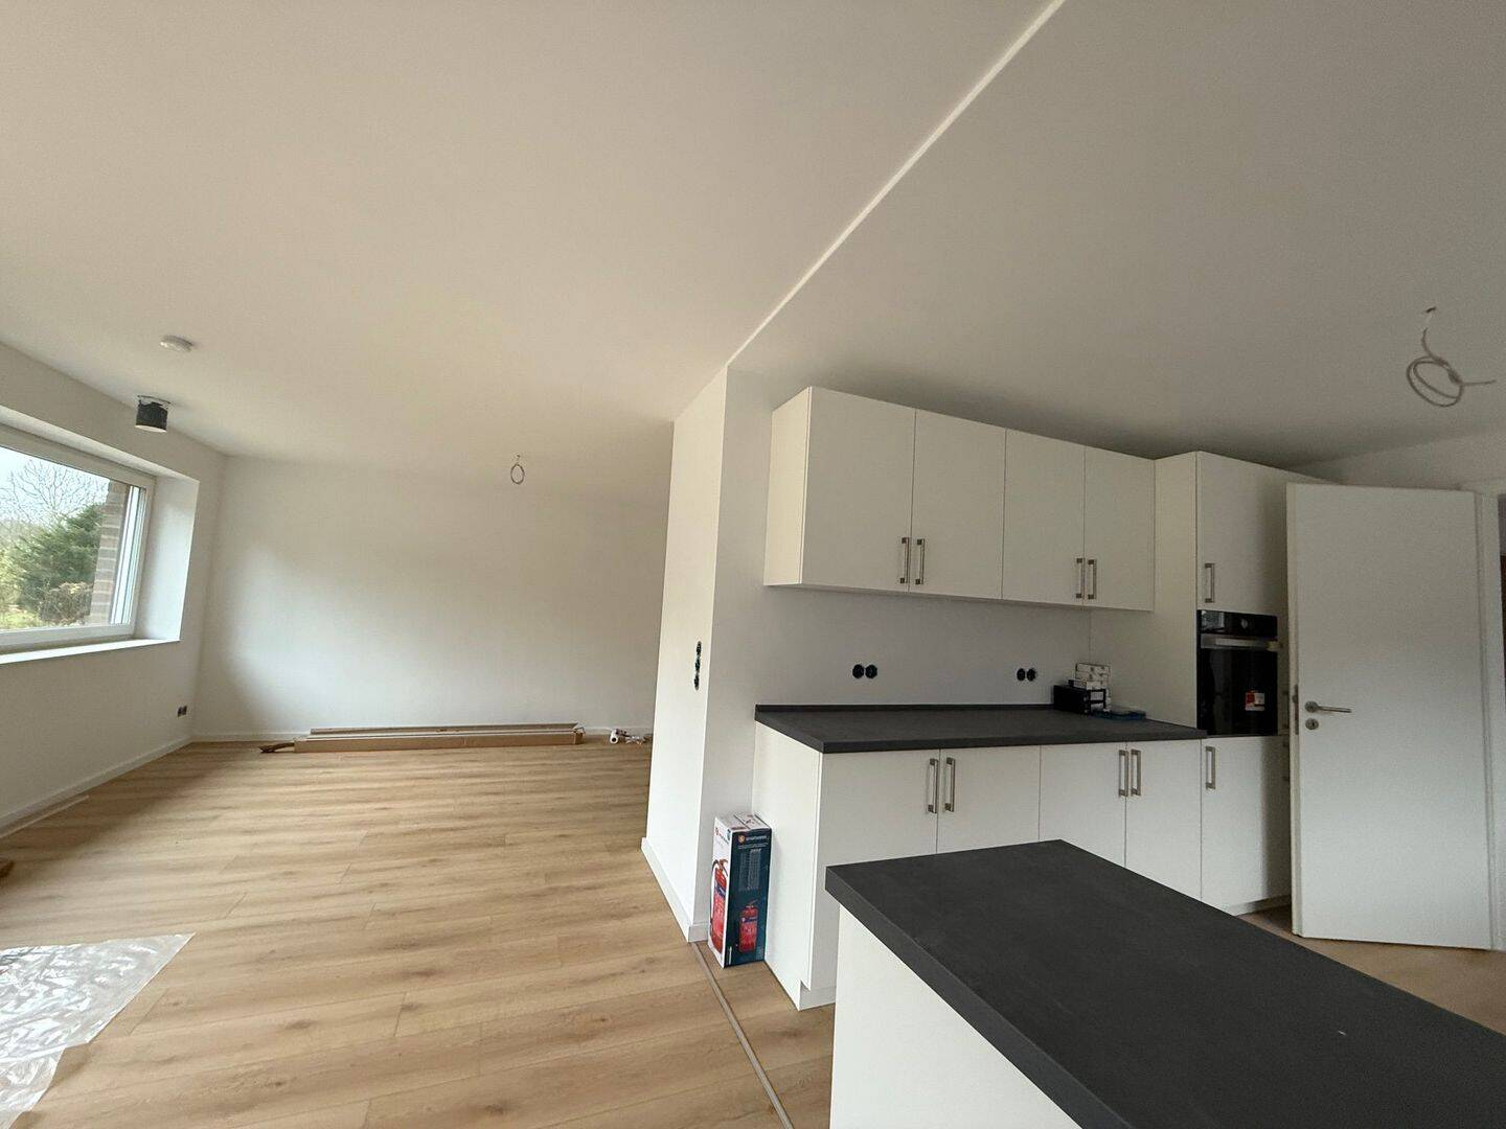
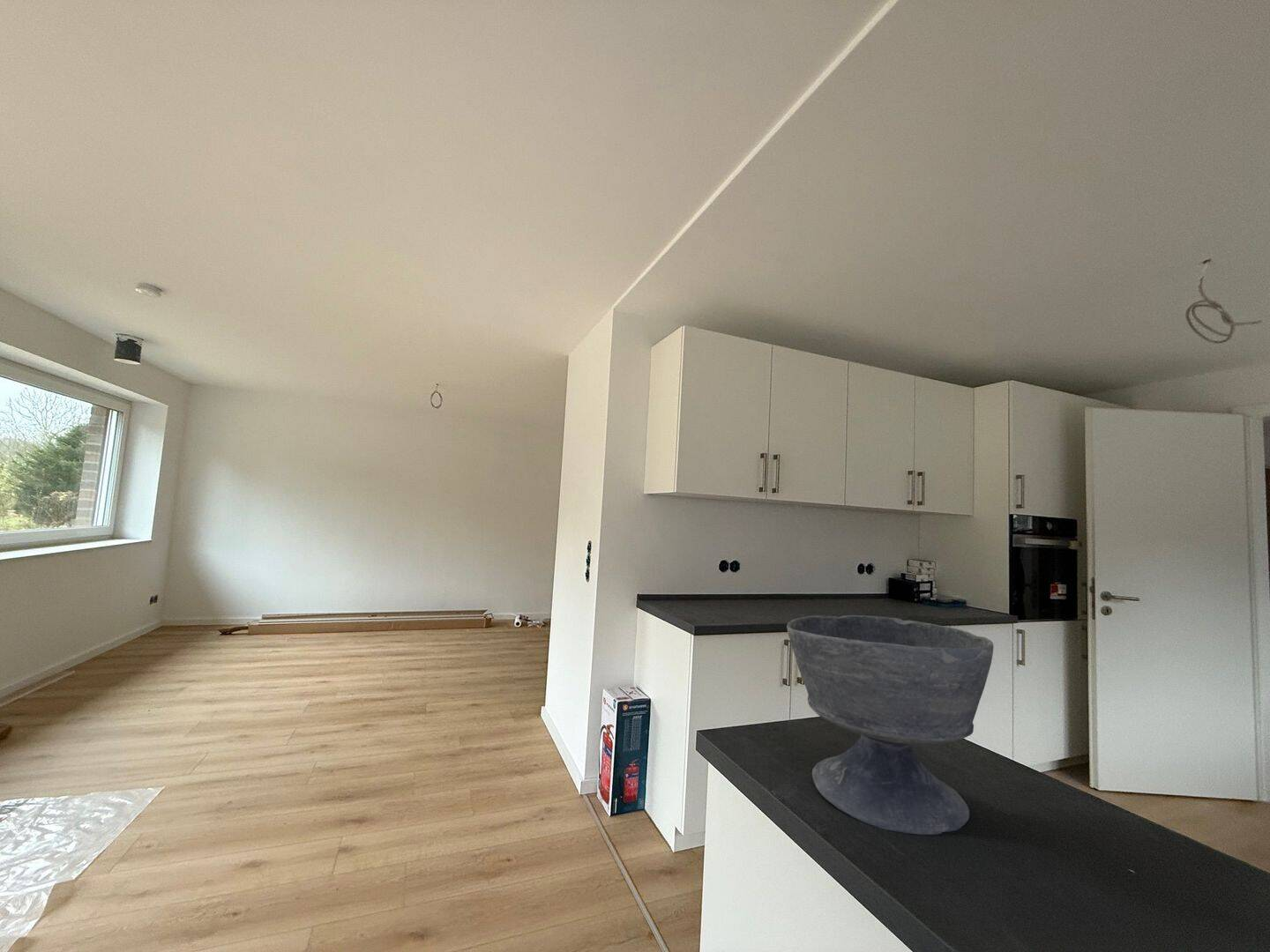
+ bowl [786,614,995,836]
